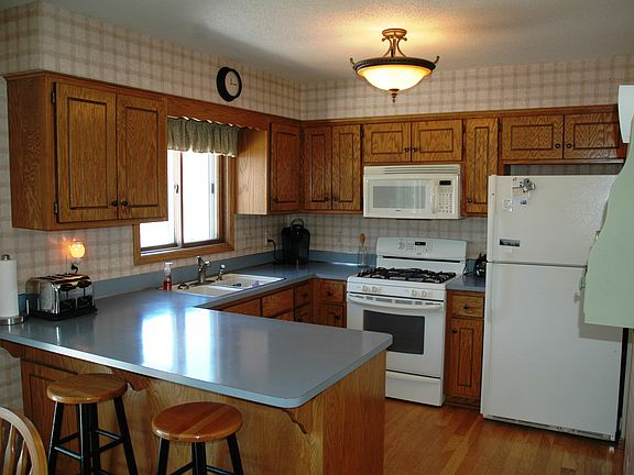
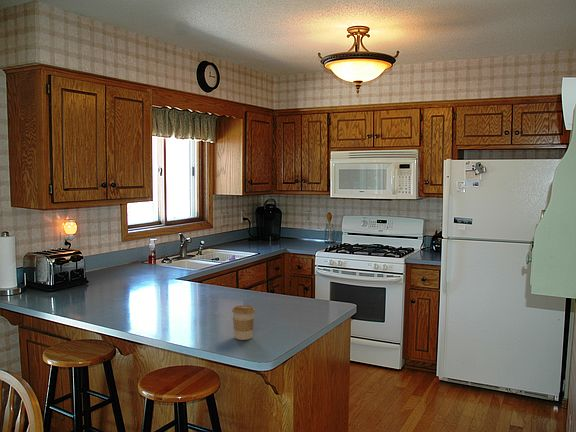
+ coffee cup [231,305,256,341]
